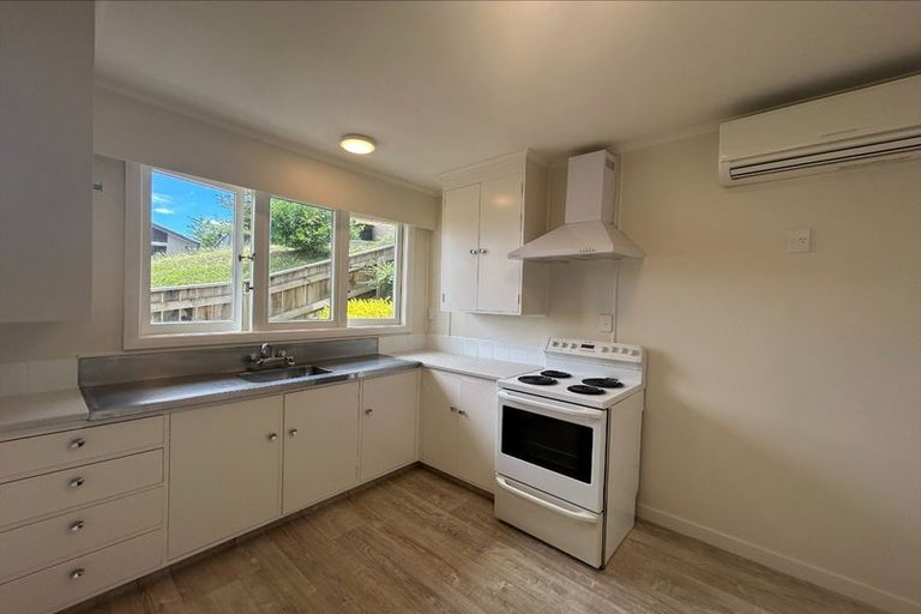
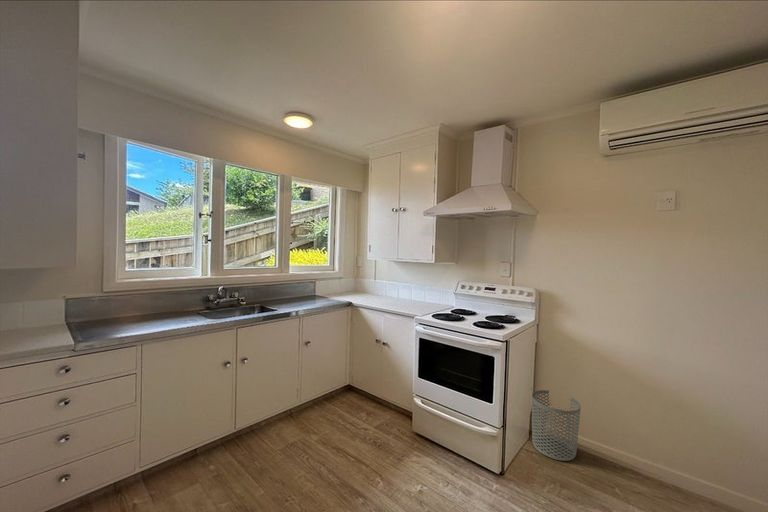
+ waste bin [531,389,582,462]
